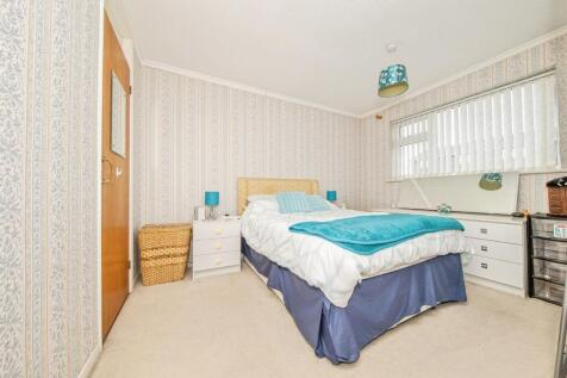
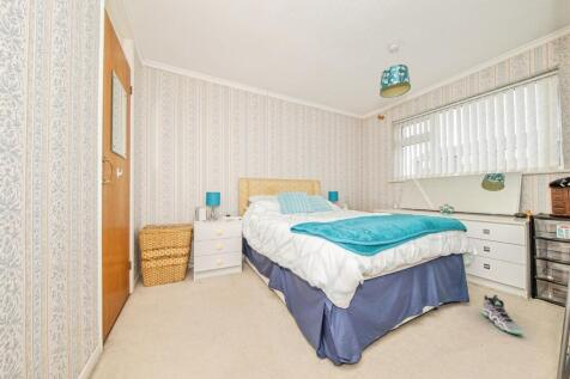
+ sneaker [481,294,524,335]
